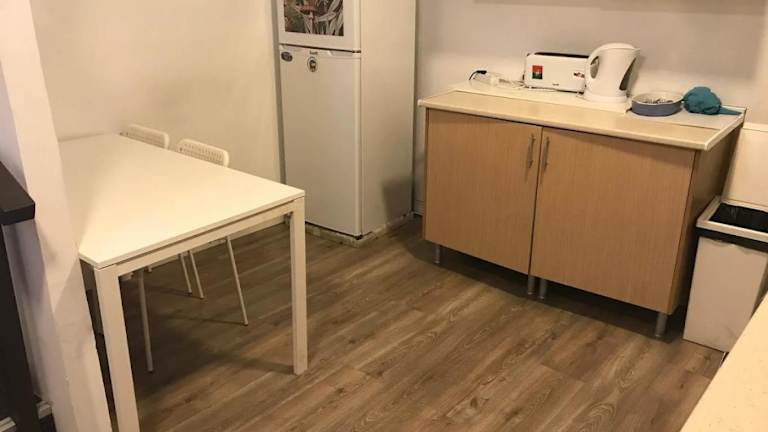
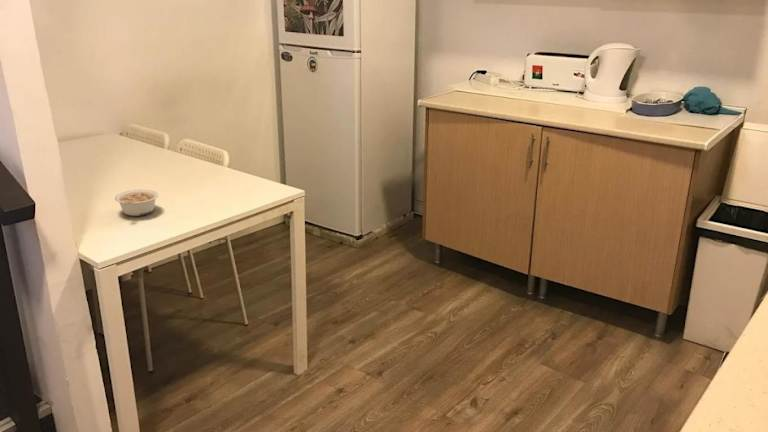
+ legume [114,189,160,217]
